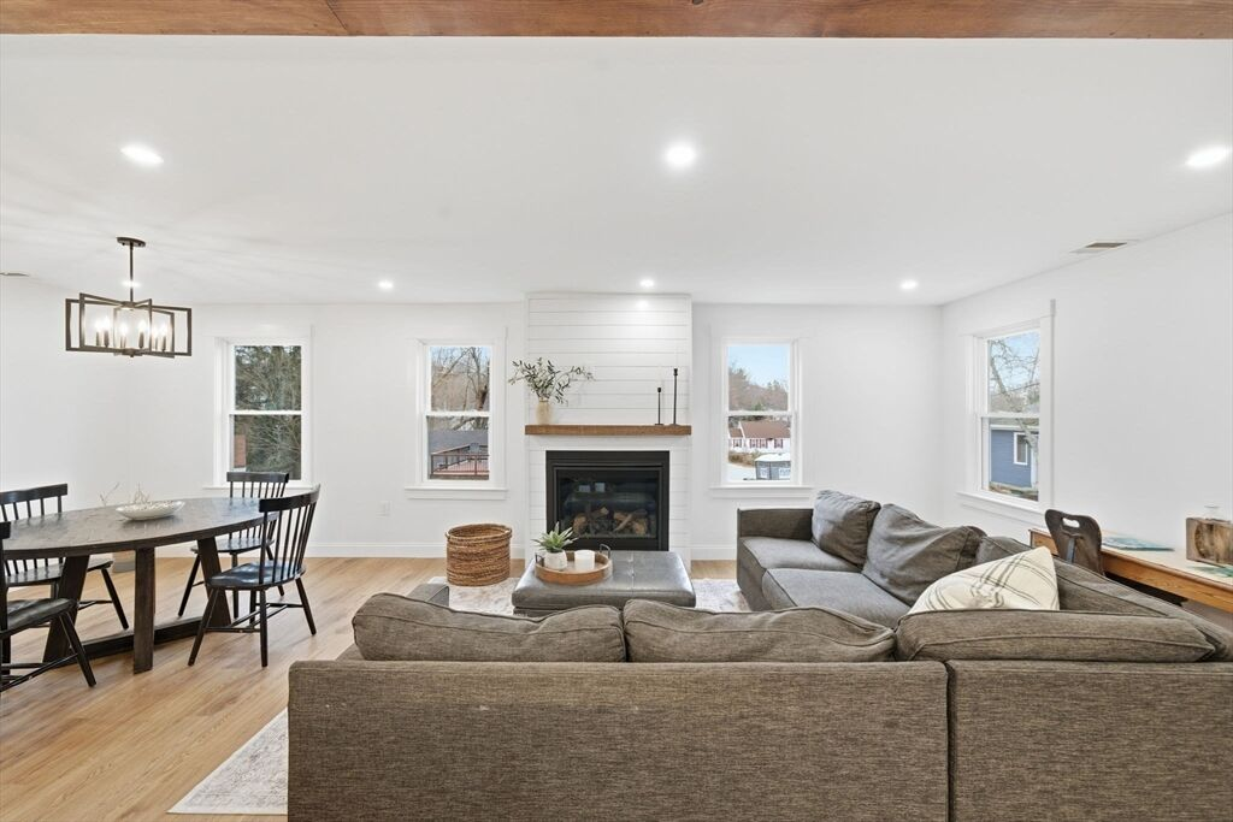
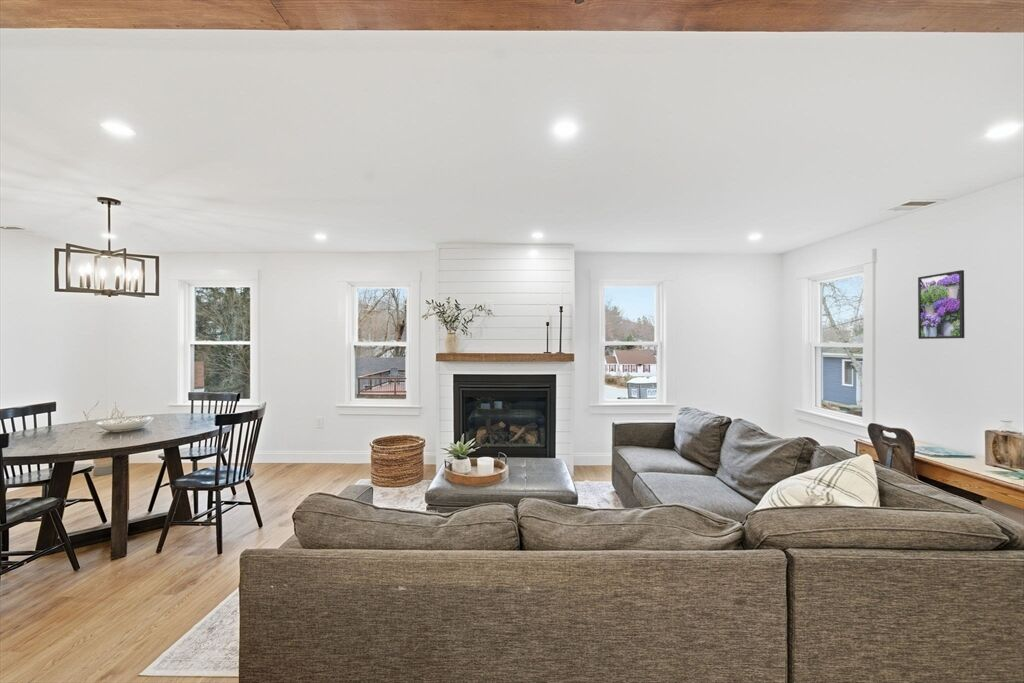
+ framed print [917,269,965,340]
